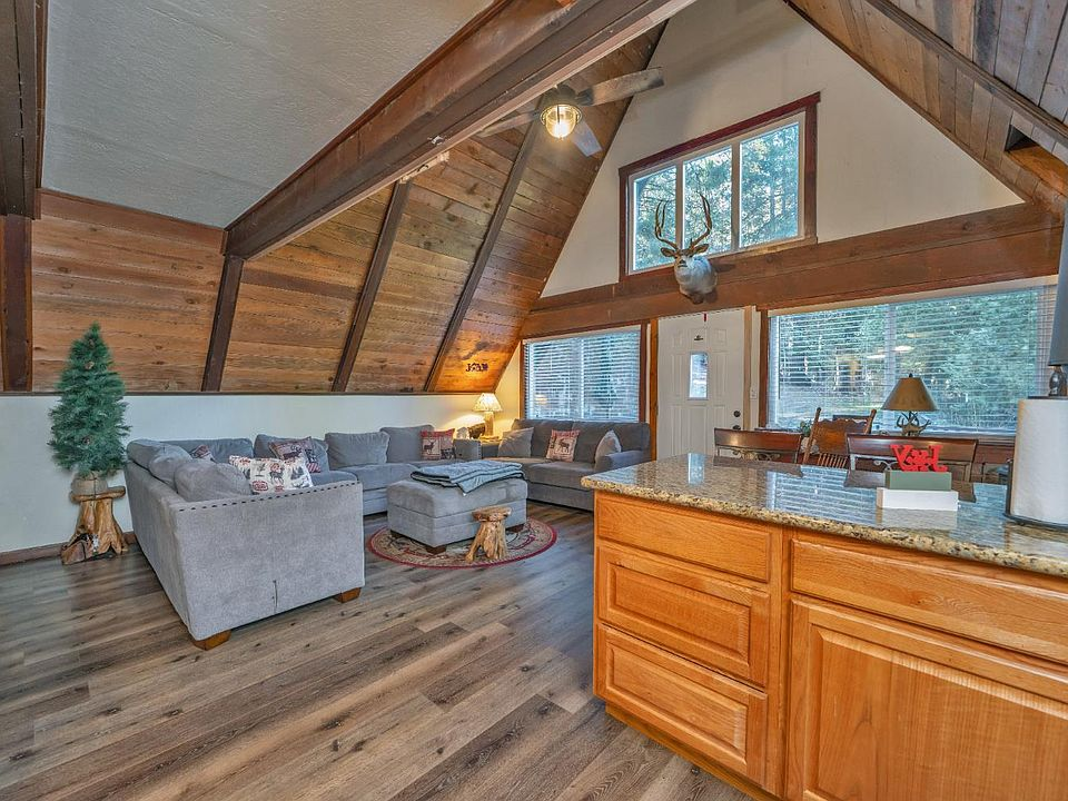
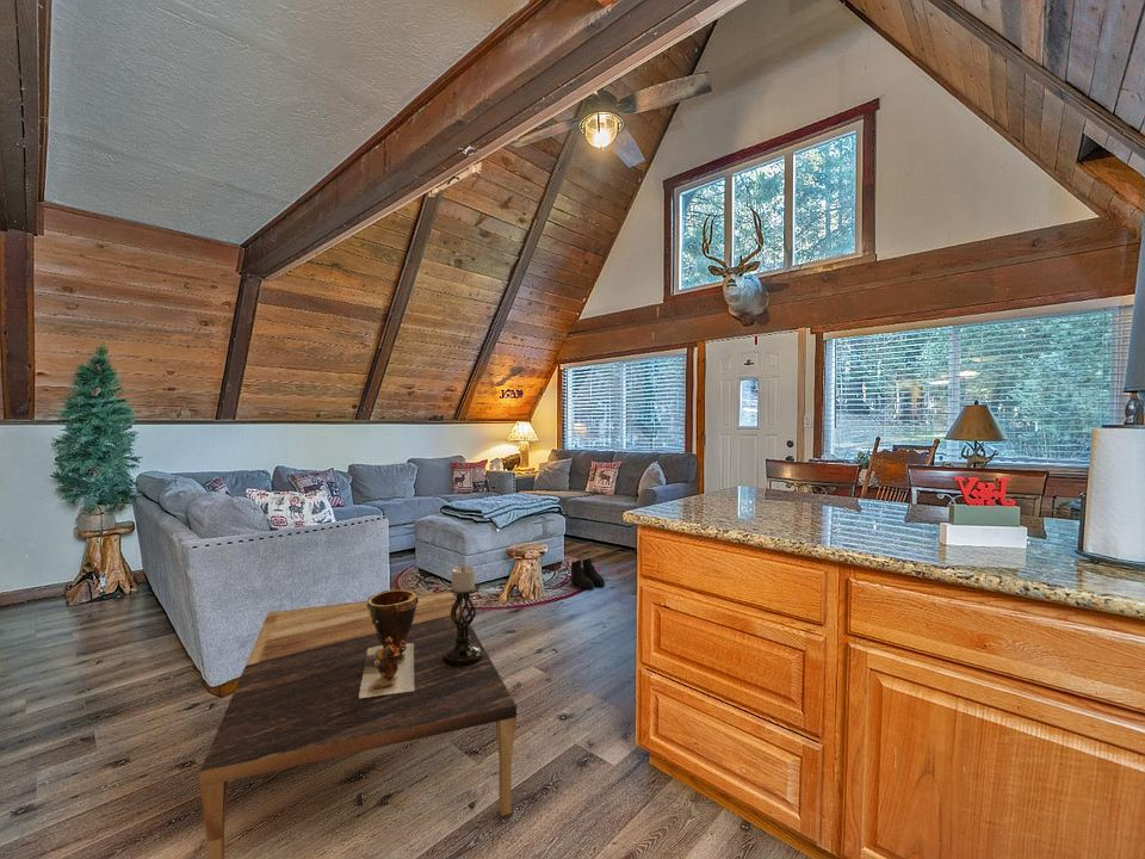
+ clay pot [359,588,419,698]
+ coffee table [198,591,518,859]
+ candle holder [442,564,483,667]
+ boots [570,557,606,591]
